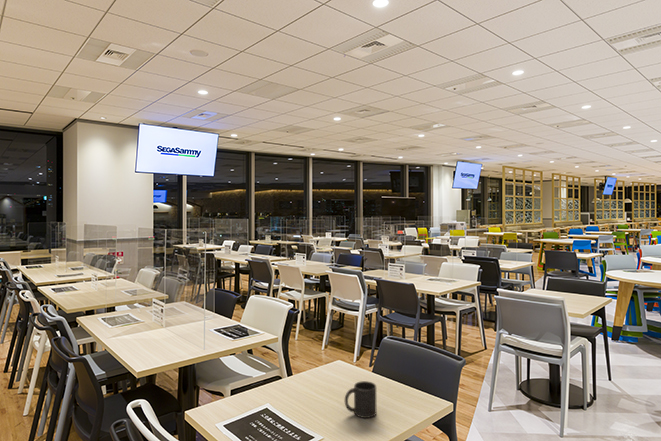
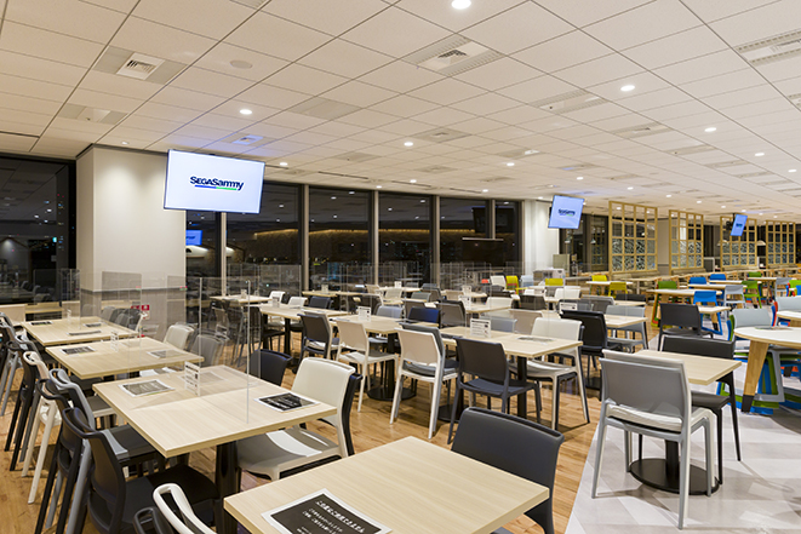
- mug [344,380,377,419]
